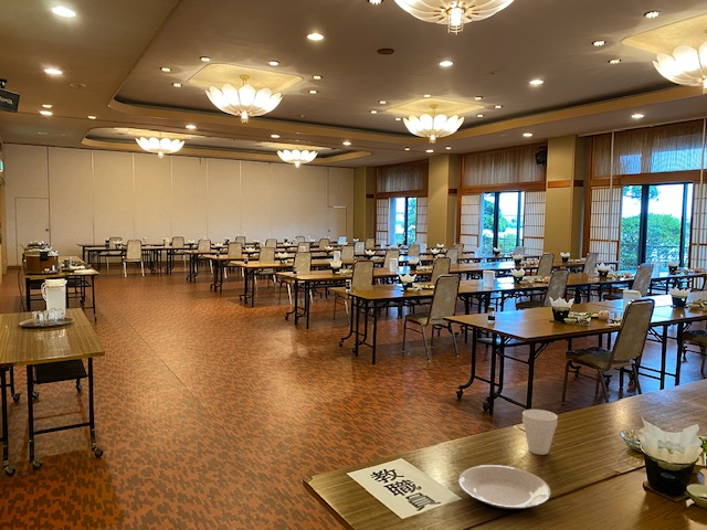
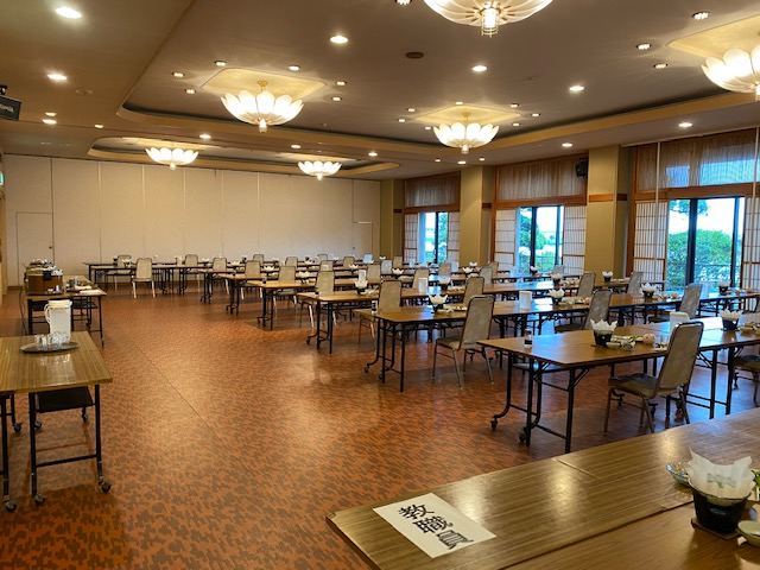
- plate [457,464,551,512]
- cup [521,409,559,456]
